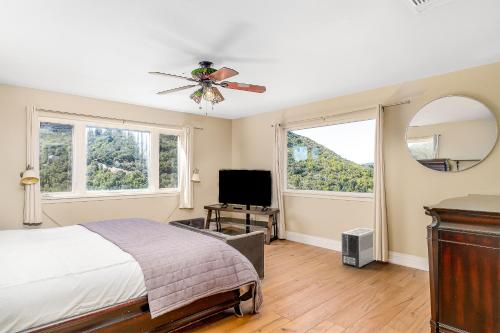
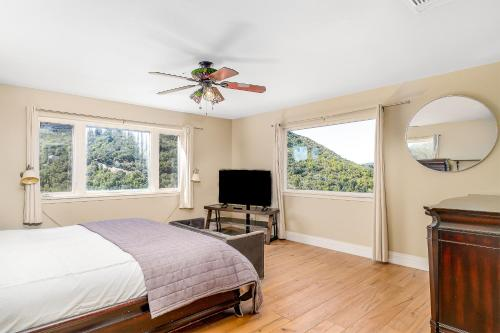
- air purifier [340,227,375,269]
